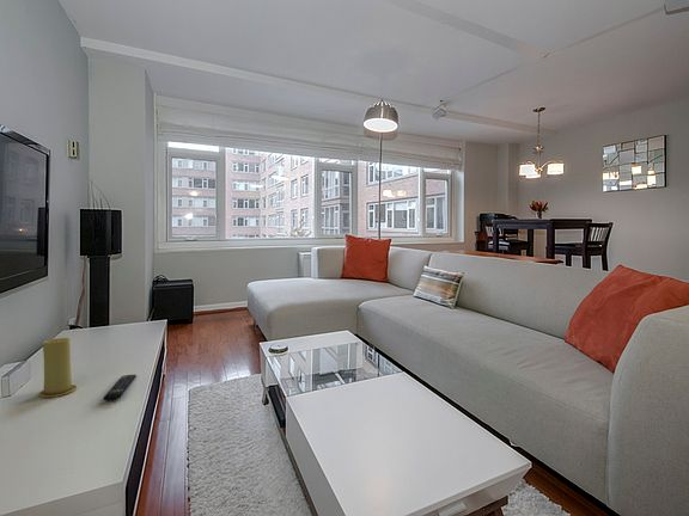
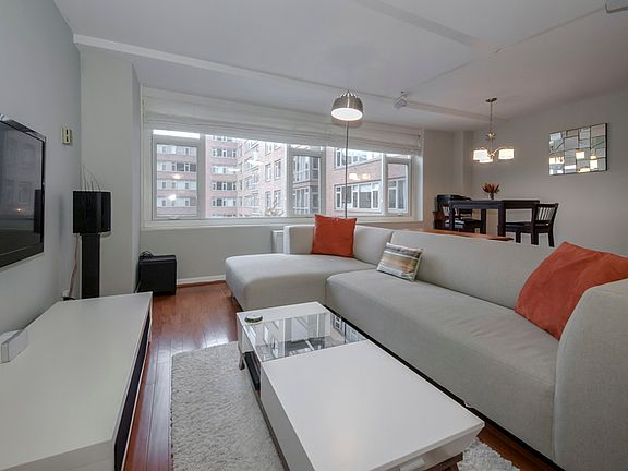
- candle [37,337,78,398]
- remote control [102,374,138,401]
